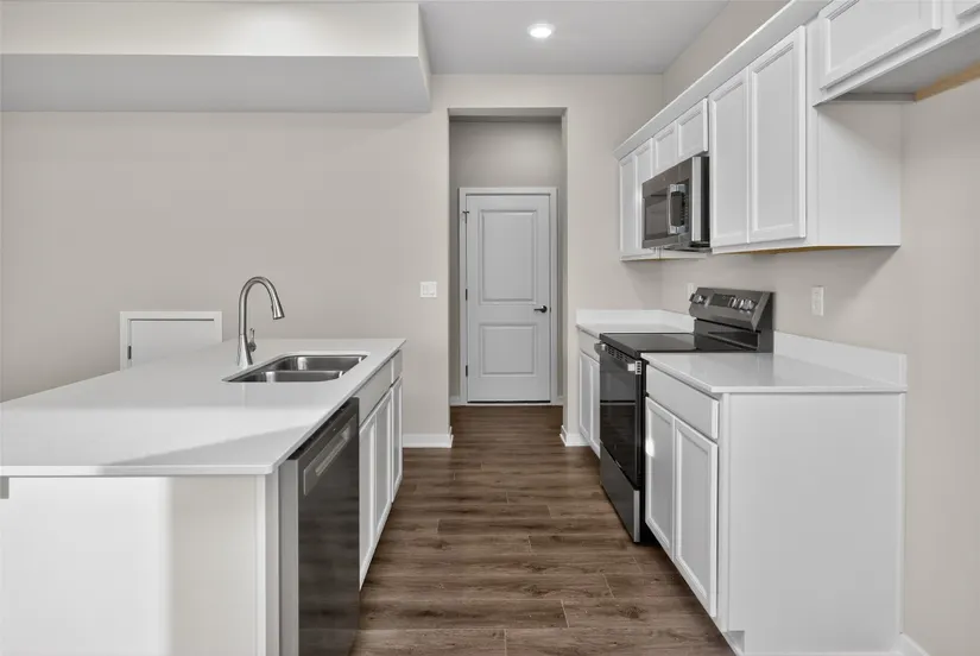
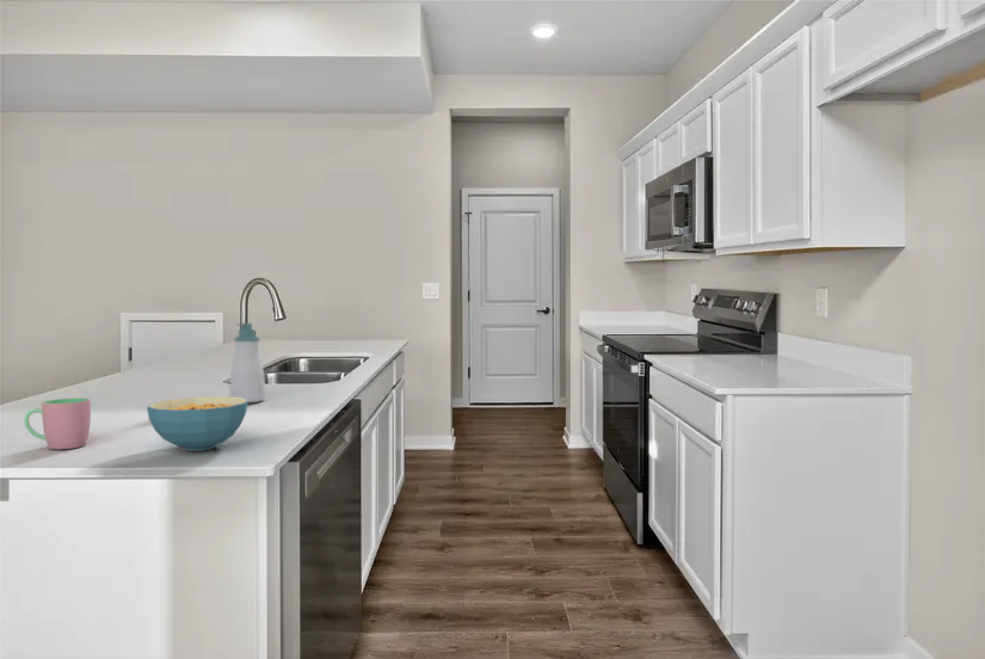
+ cup [23,396,92,450]
+ soap bottle [229,322,266,404]
+ cereal bowl [146,395,248,452]
